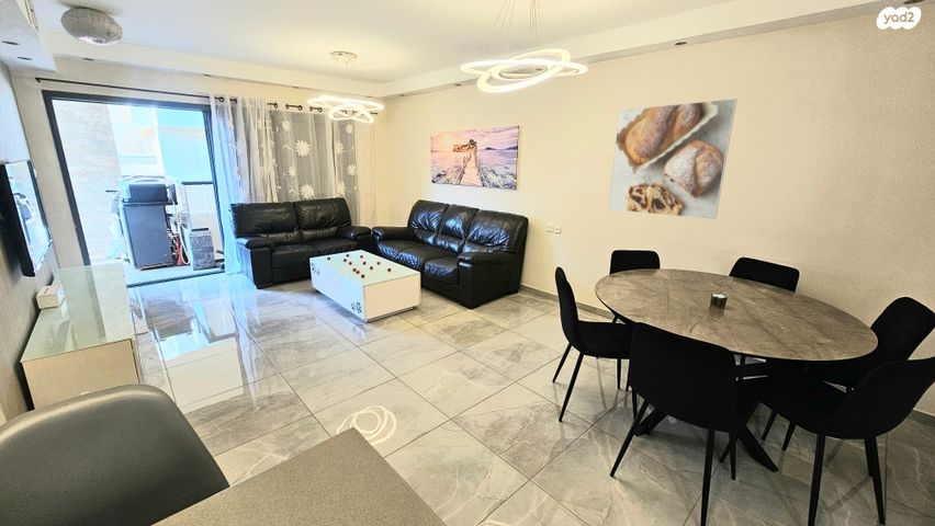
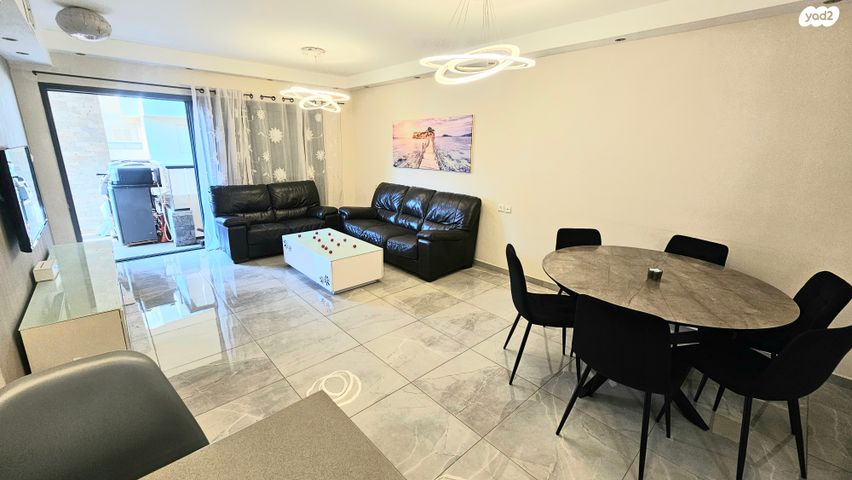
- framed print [607,98,737,220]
